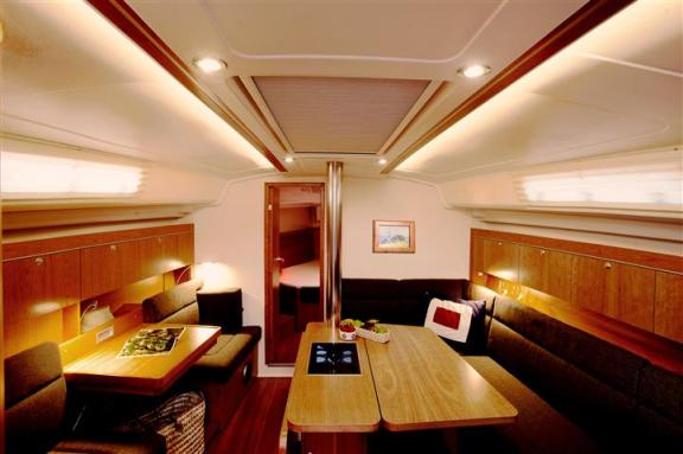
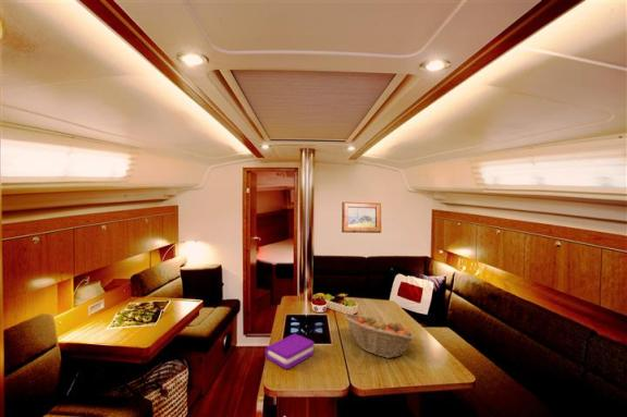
+ book [265,333,316,370]
+ fruit basket [343,312,416,359]
